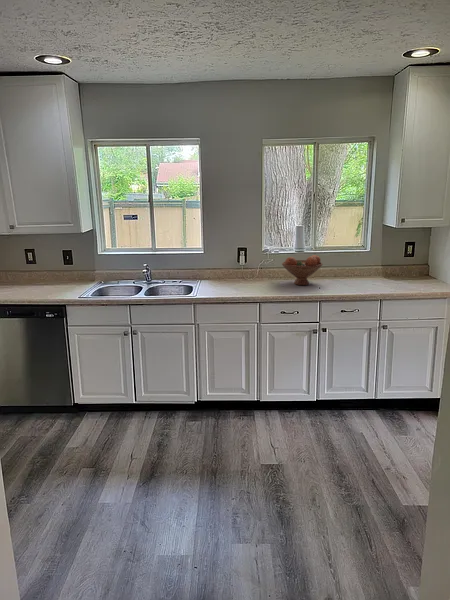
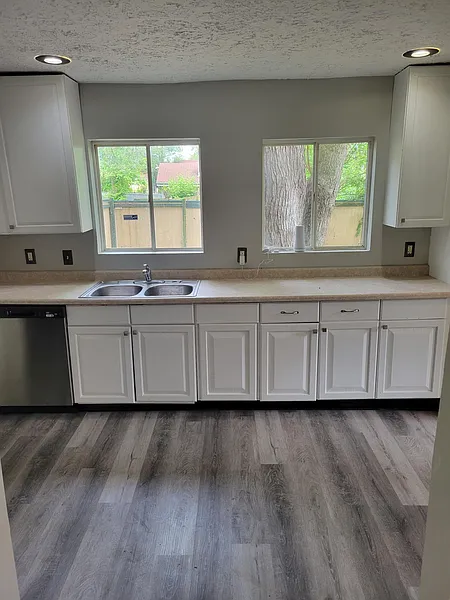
- fruit bowl [281,254,324,286]
